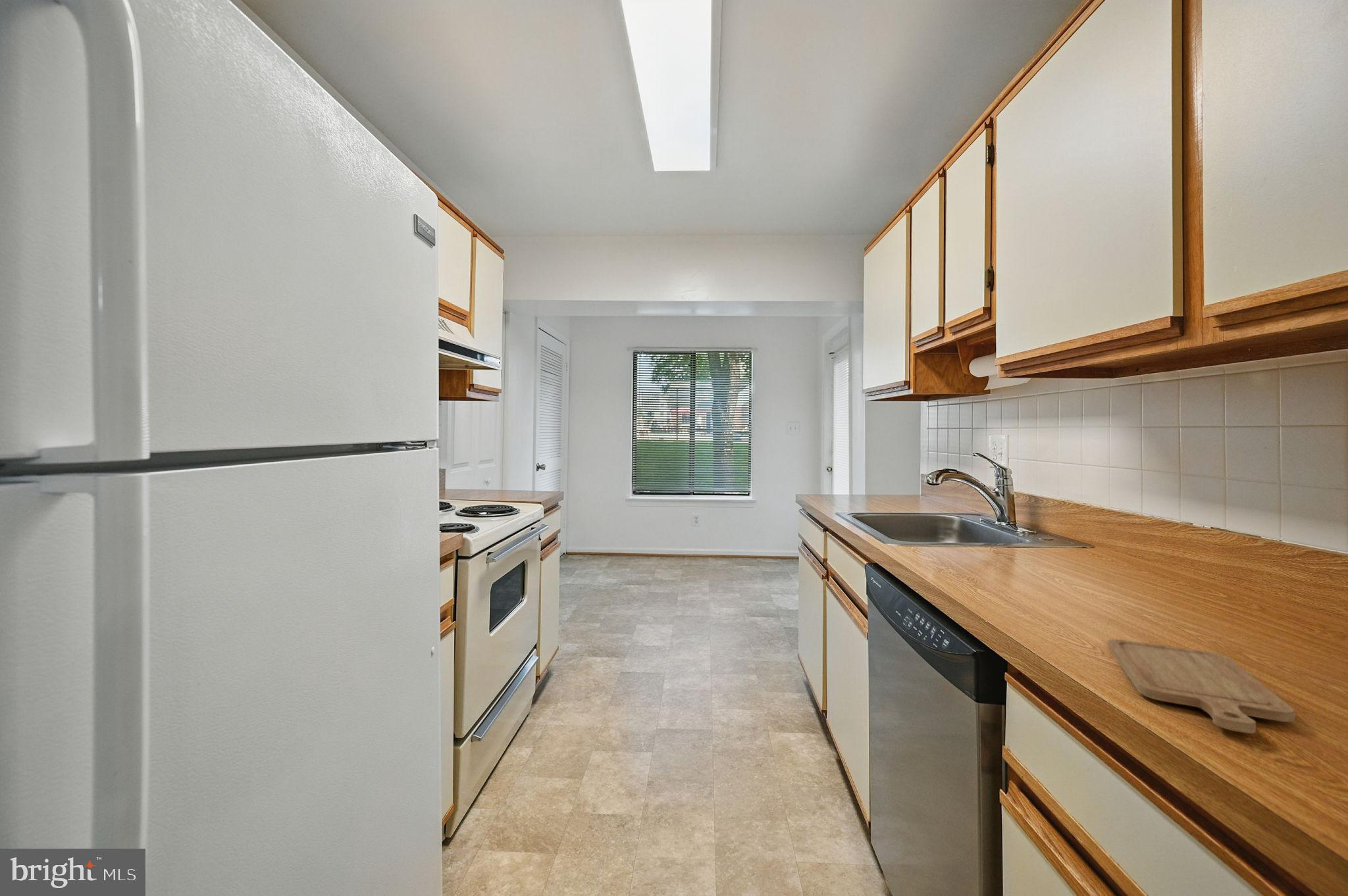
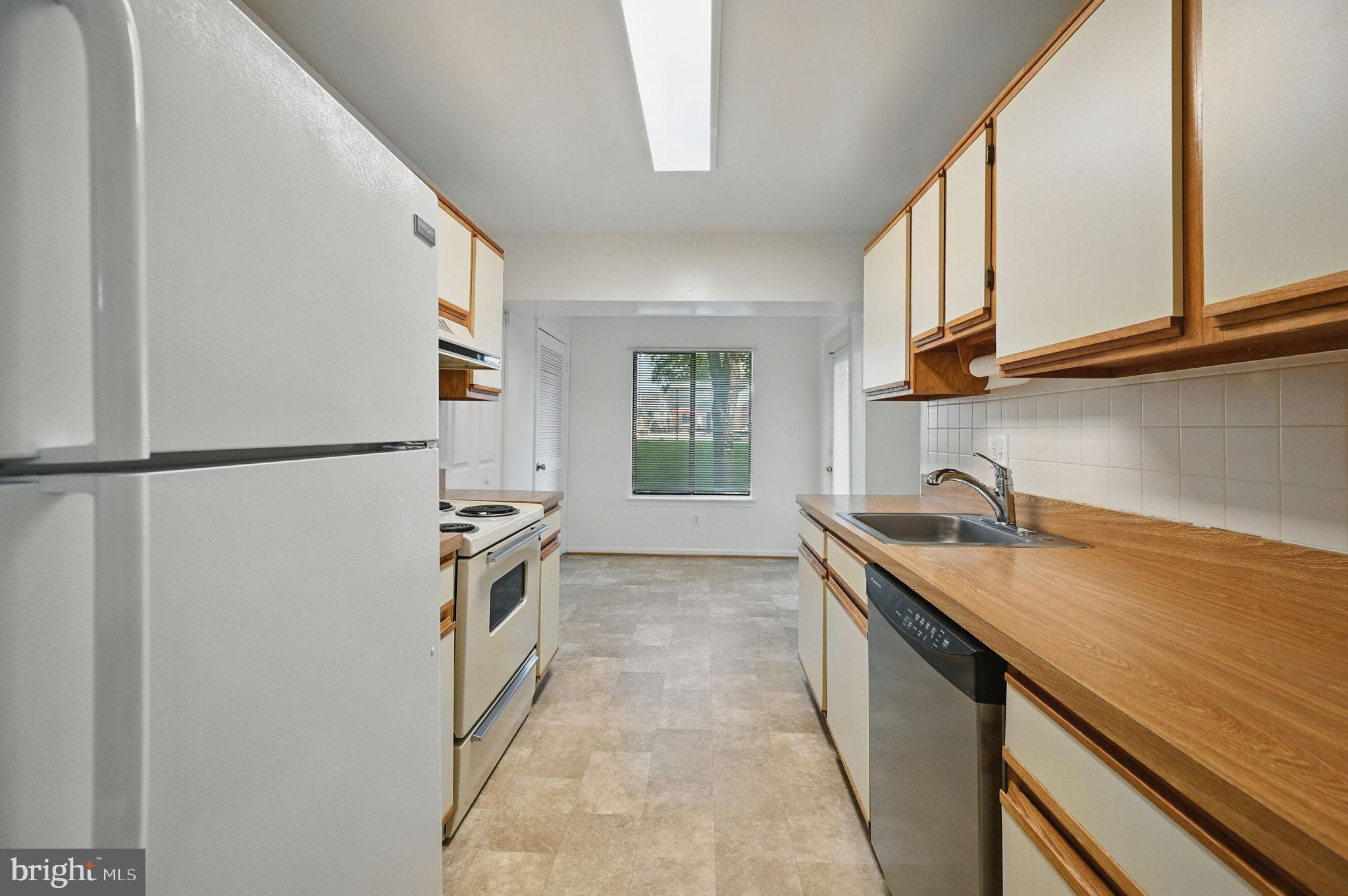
- chopping board [1107,639,1295,734]
